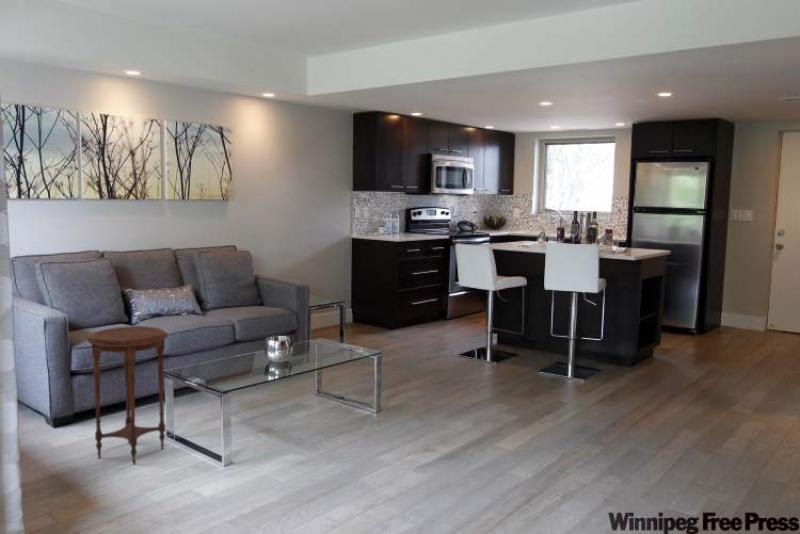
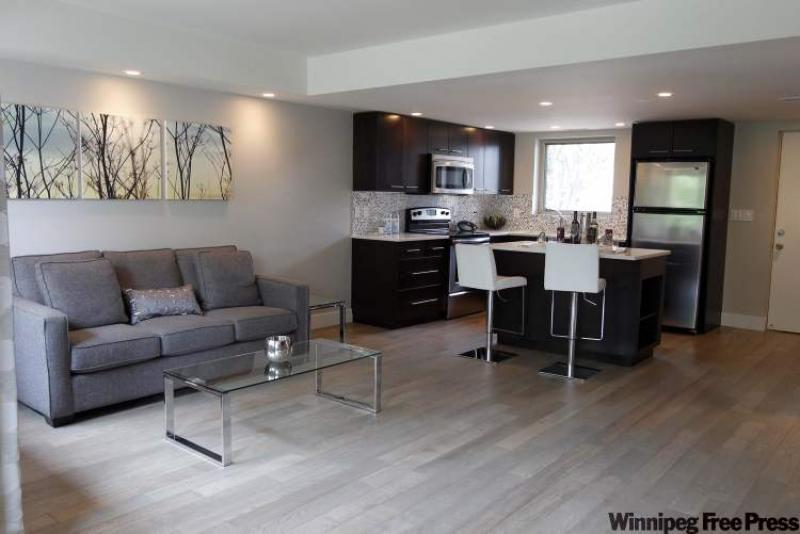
- side table [86,325,169,465]
